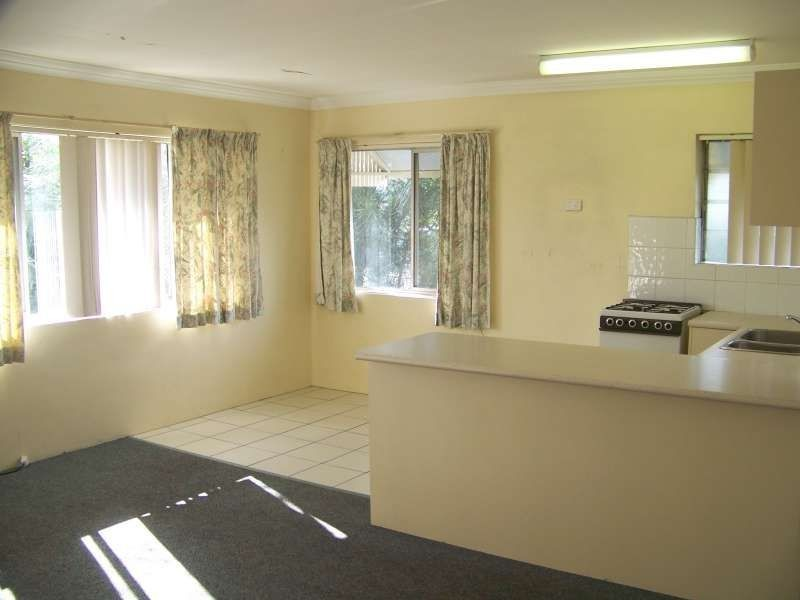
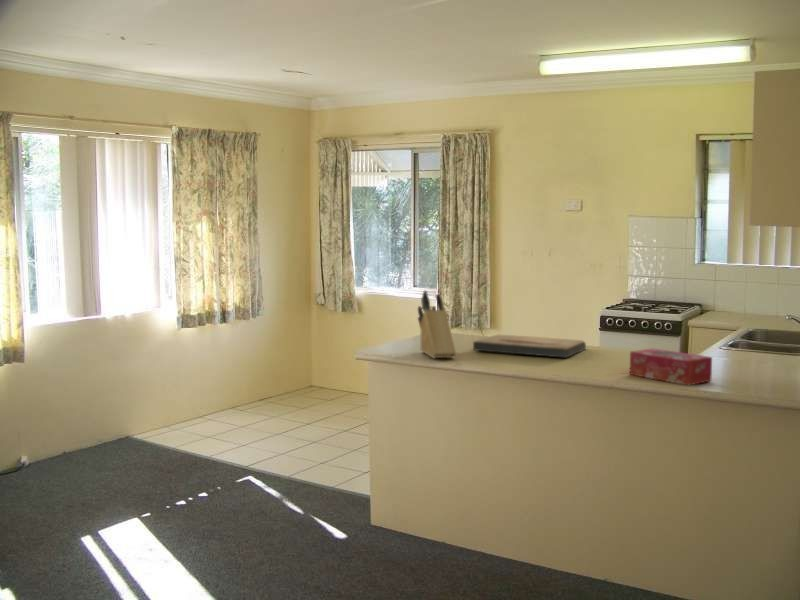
+ fish fossil [472,334,587,359]
+ knife block [417,290,457,359]
+ tissue box [629,347,713,387]
